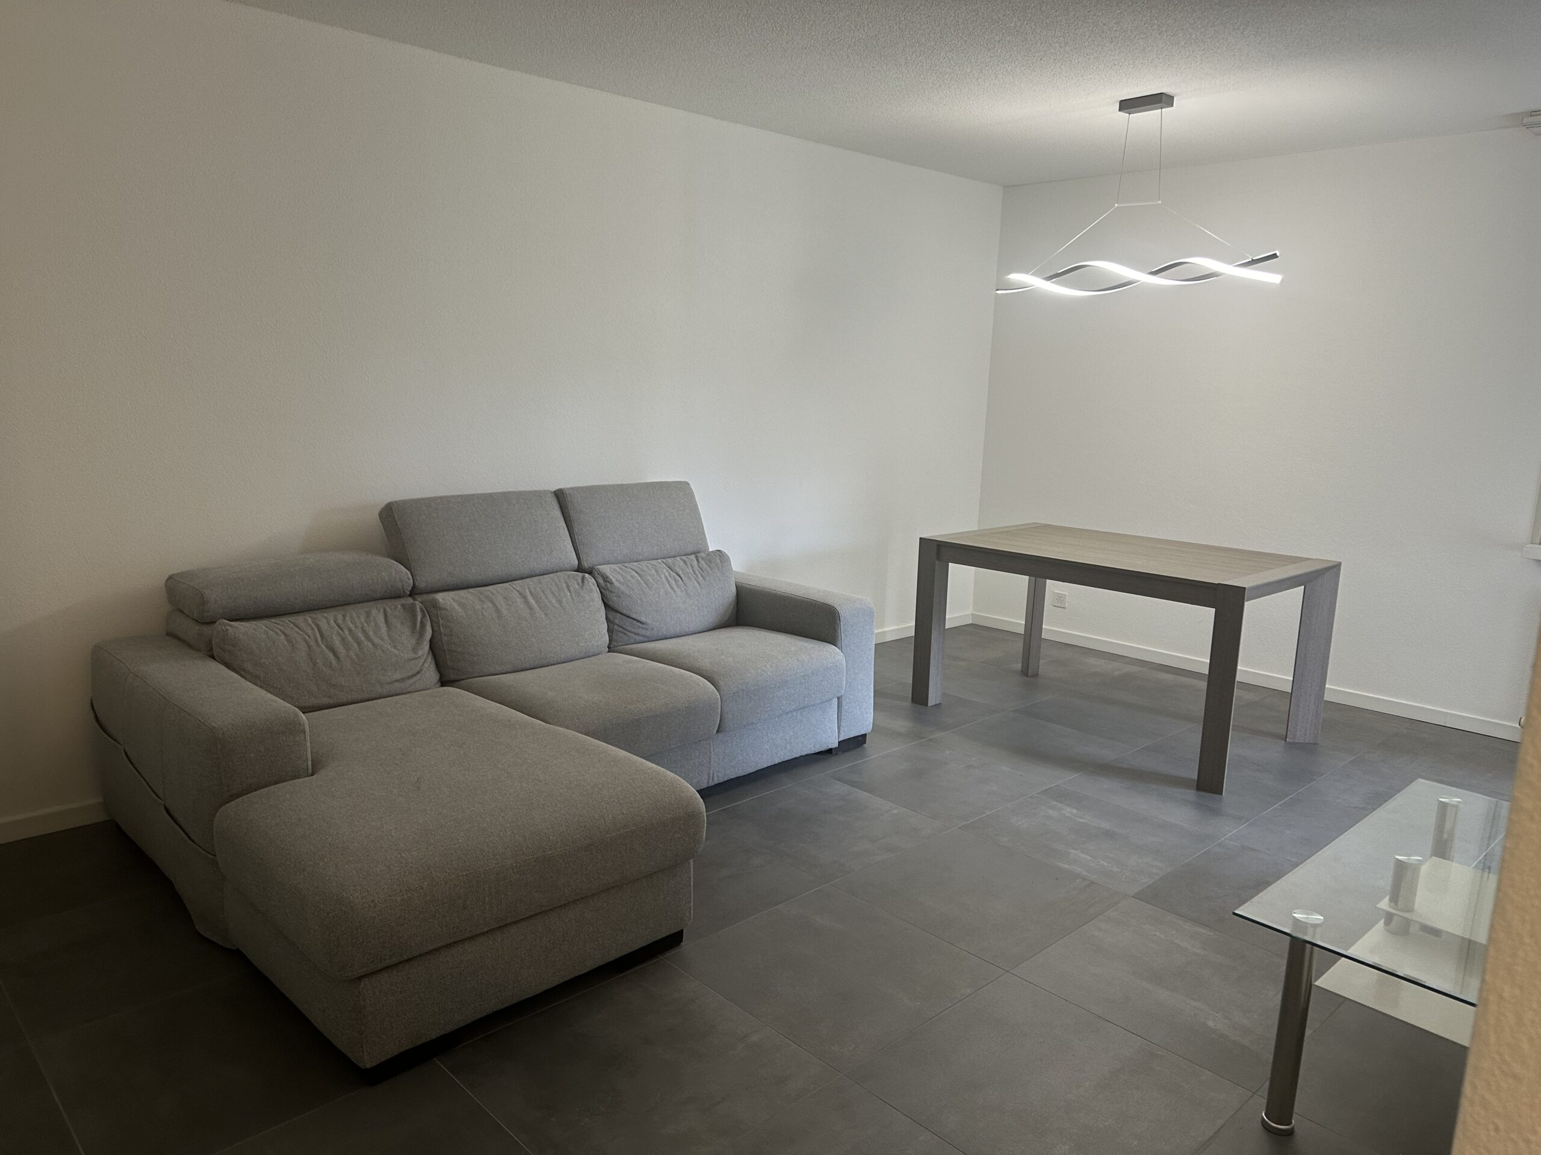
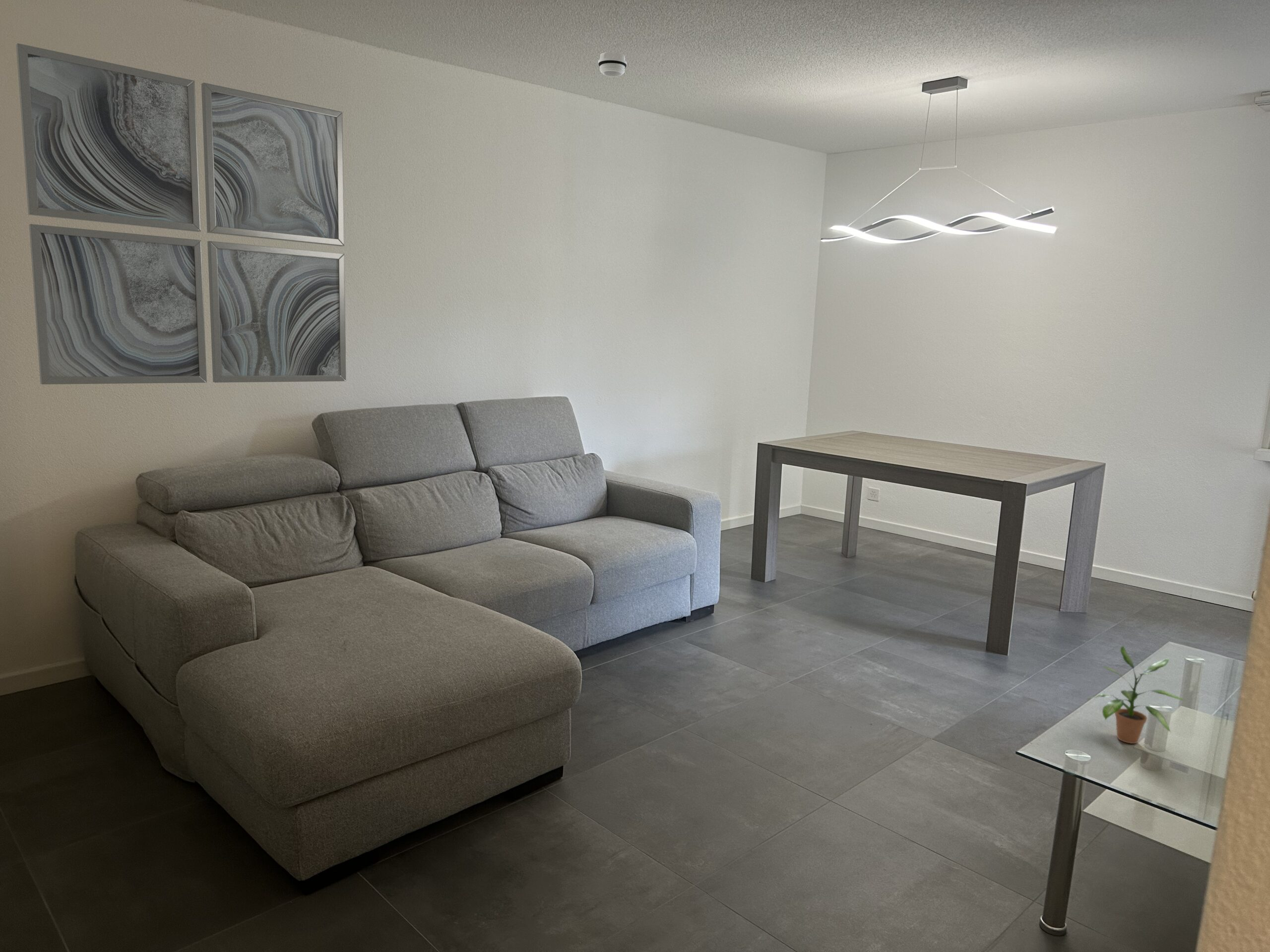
+ potted plant [1084,646,1185,744]
+ smoke detector [598,52,628,77]
+ wall art [15,43,347,385]
